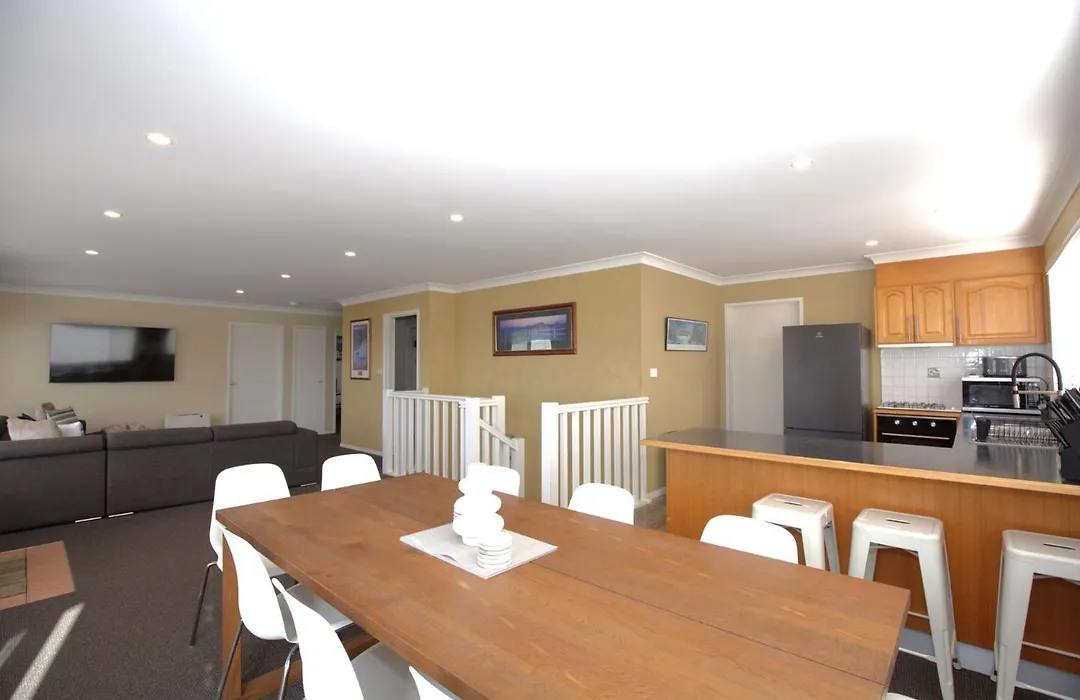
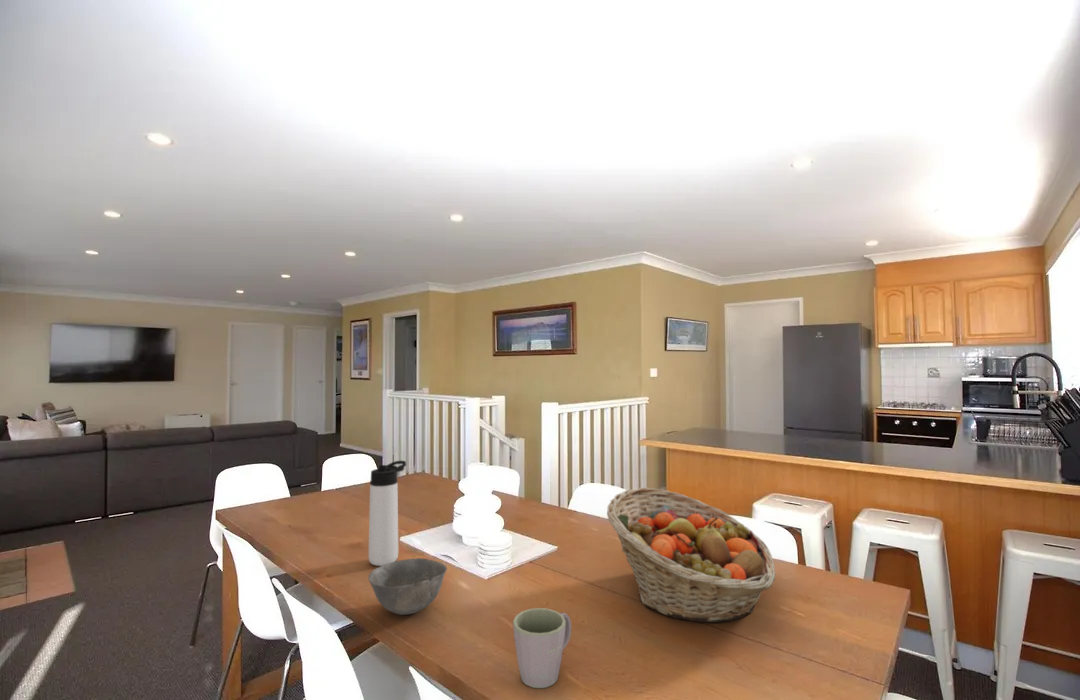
+ bowl [368,557,448,616]
+ mug [512,607,572,689]
+ thermos bottle [368,460,407,567]
+ fruit basket [606,487,777,624]
